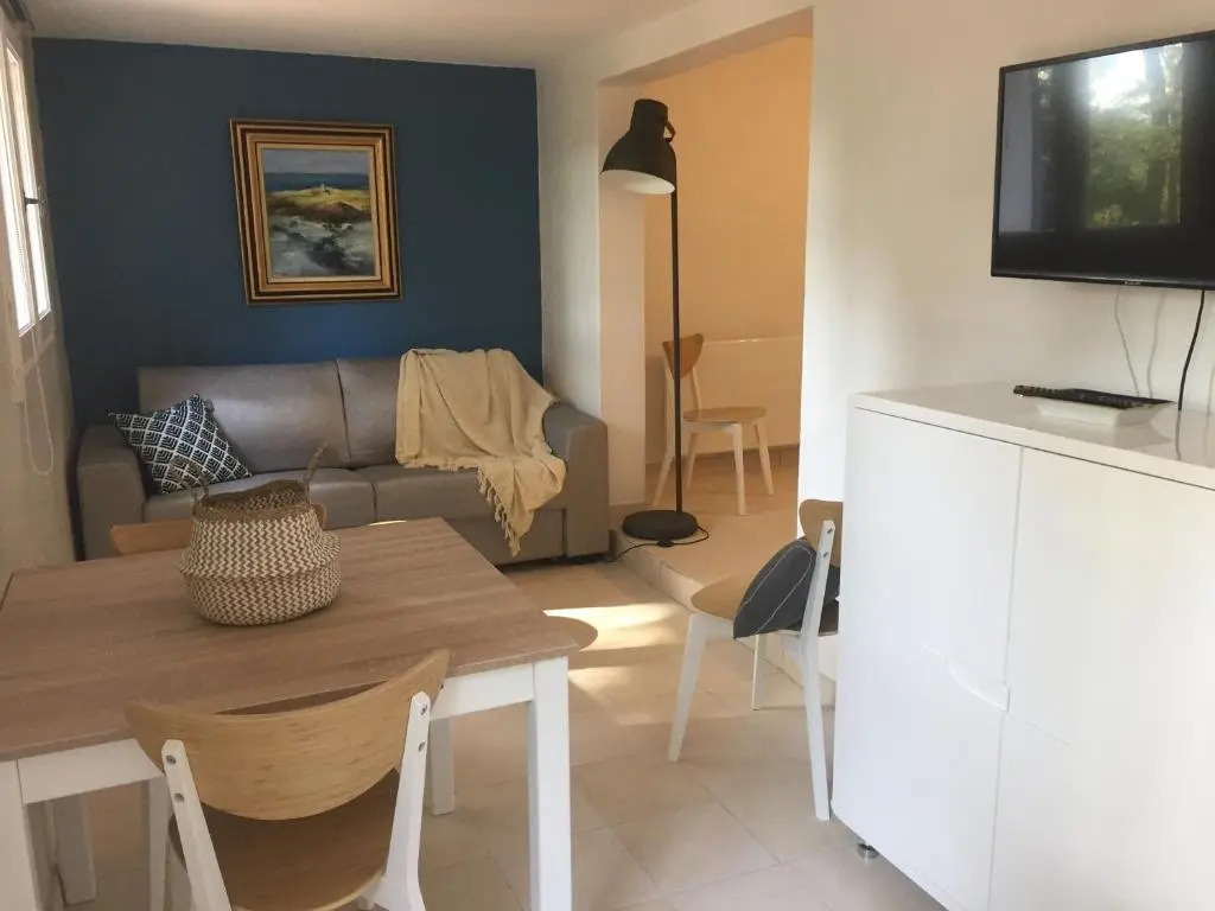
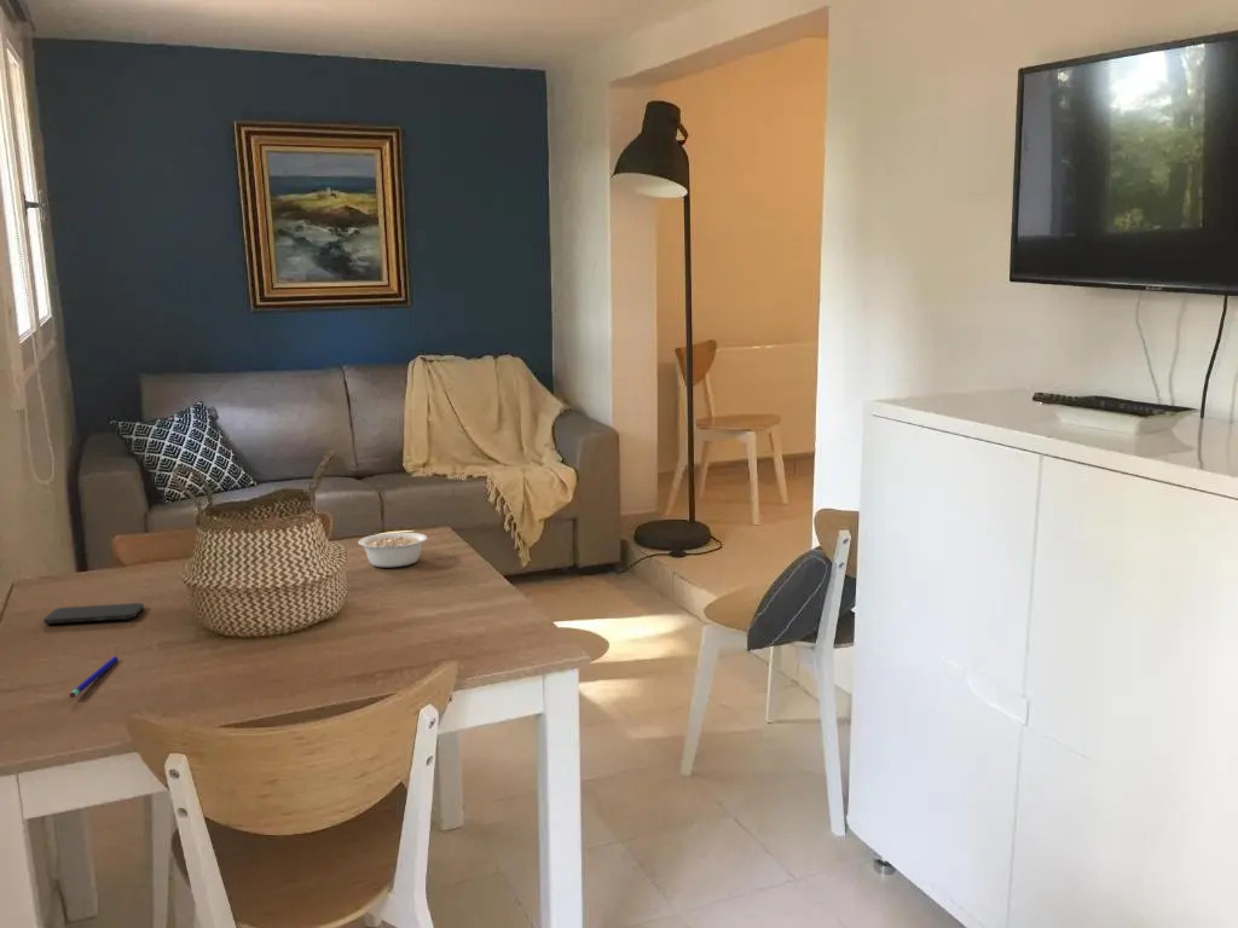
+ legume [358,532,433,568]
+ smartphone [42,602,145,625]
+ pen [69,655,118,698]
